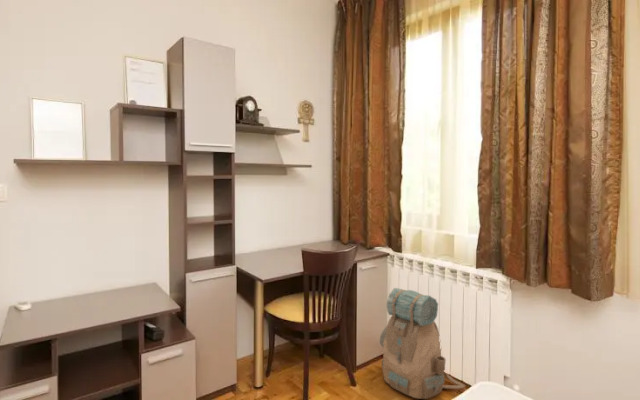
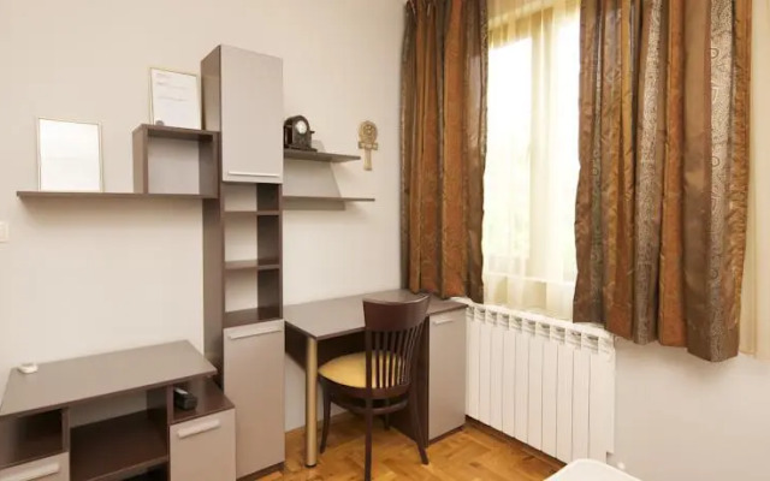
- backpack [378,287,466,400]
